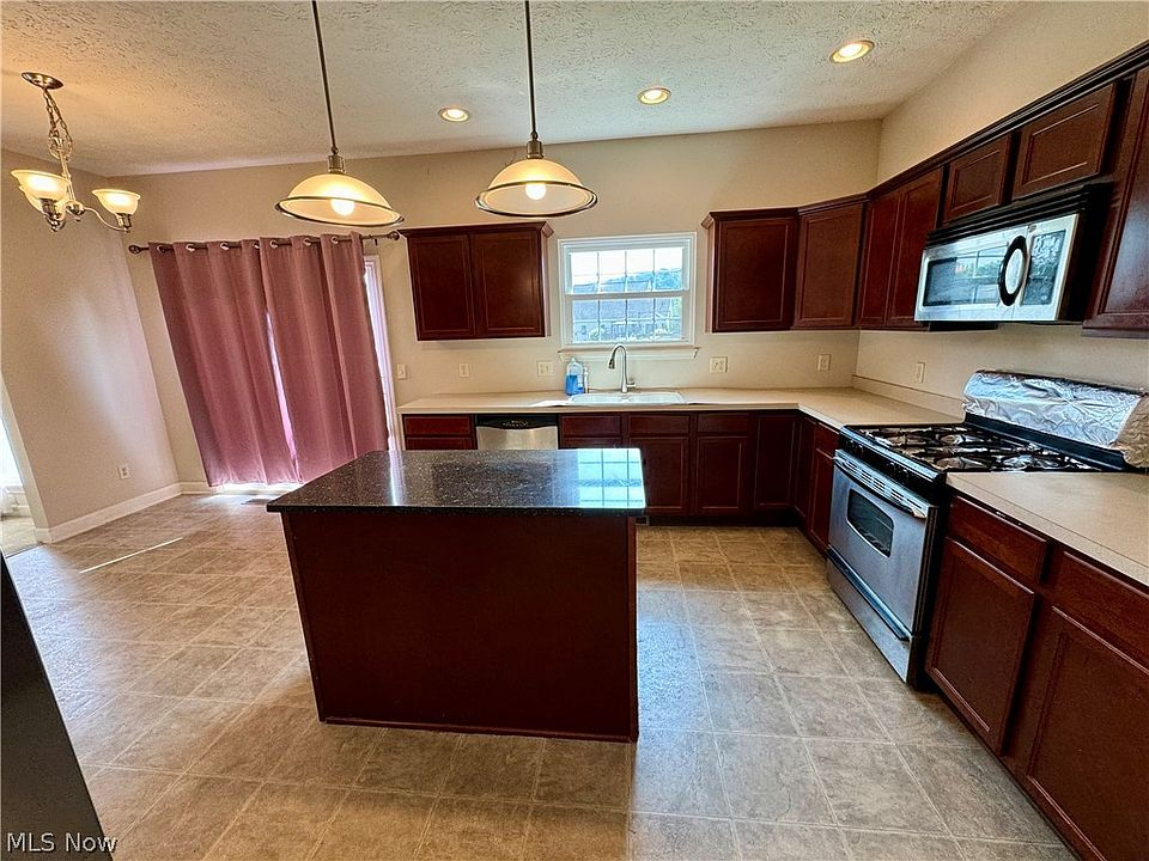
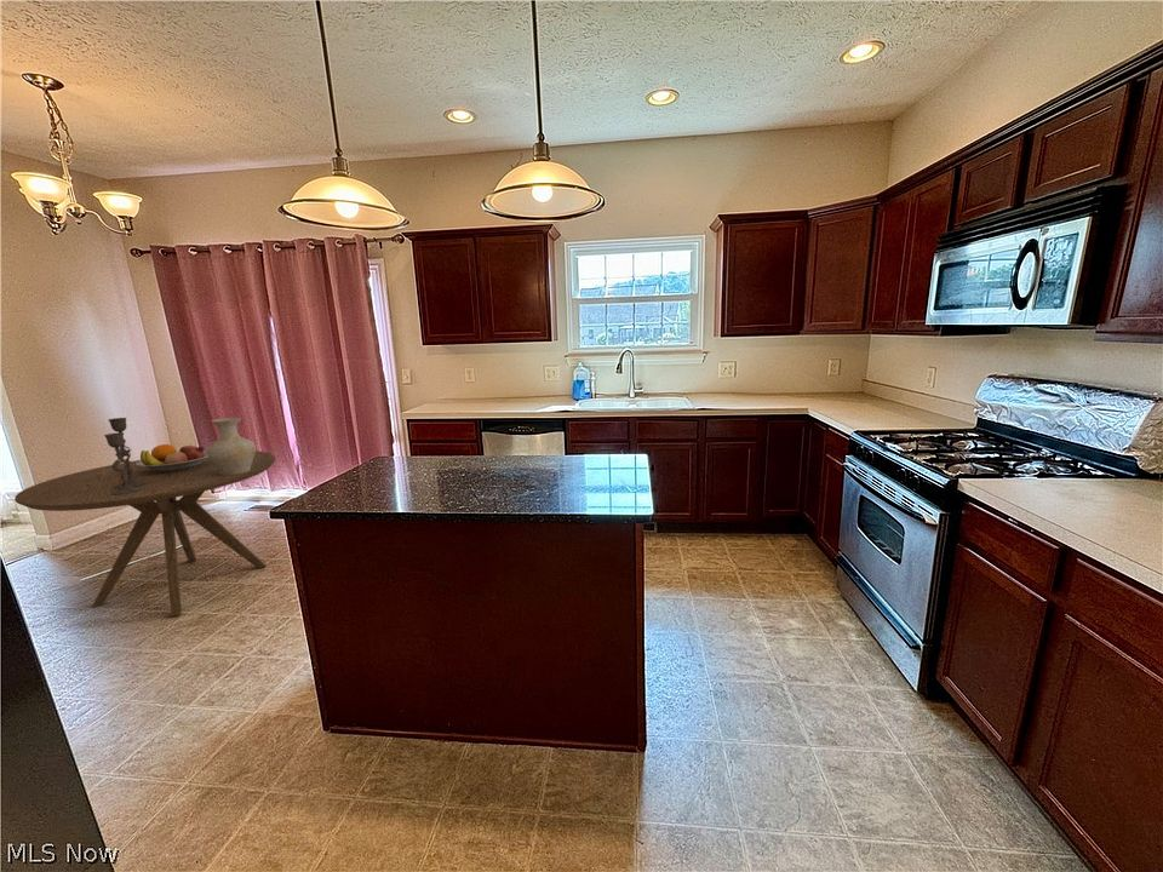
+ fruit bowl [136,443,208,472]
+ vase [206,417,257,475]
+ candlestick [103,417,150,495]
+ dining table [13,449,276,618]
